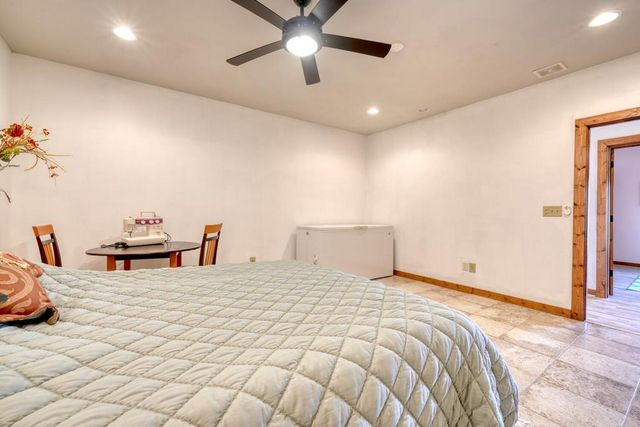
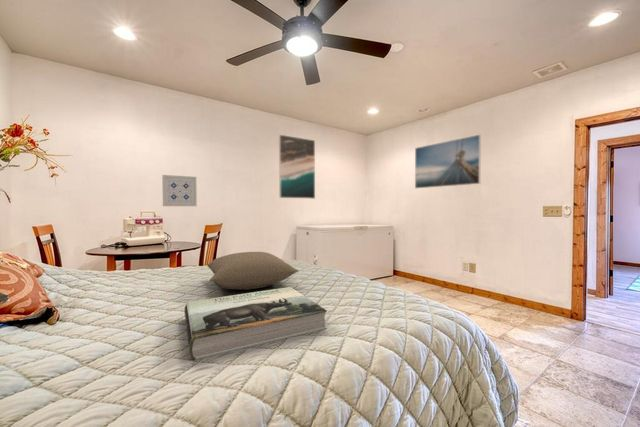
+ pillow [206,251,299,291]
+ wall art [161,174,198,207]
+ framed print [278,134,316,200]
+ book [183,286,328,361]
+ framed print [414,134,482,189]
